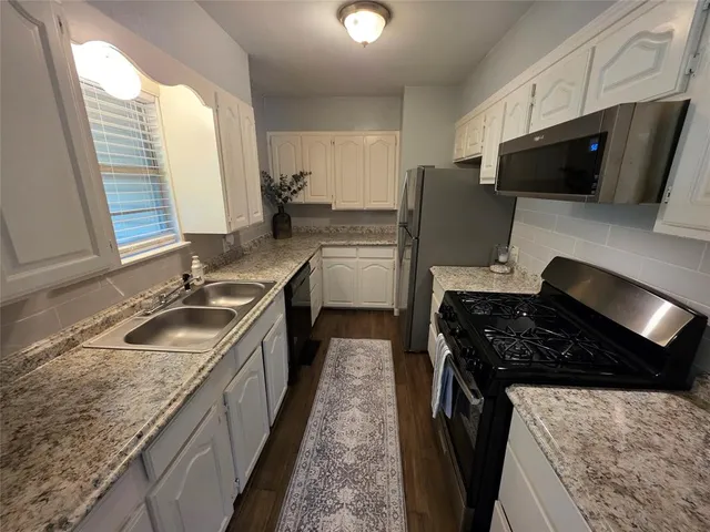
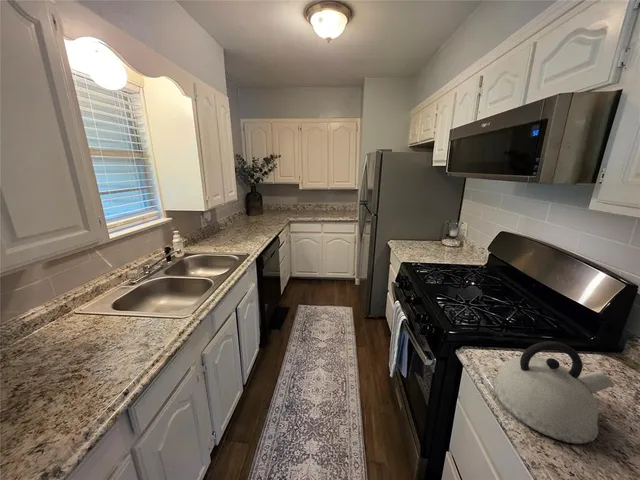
+ kettle [492,340,616,445]
